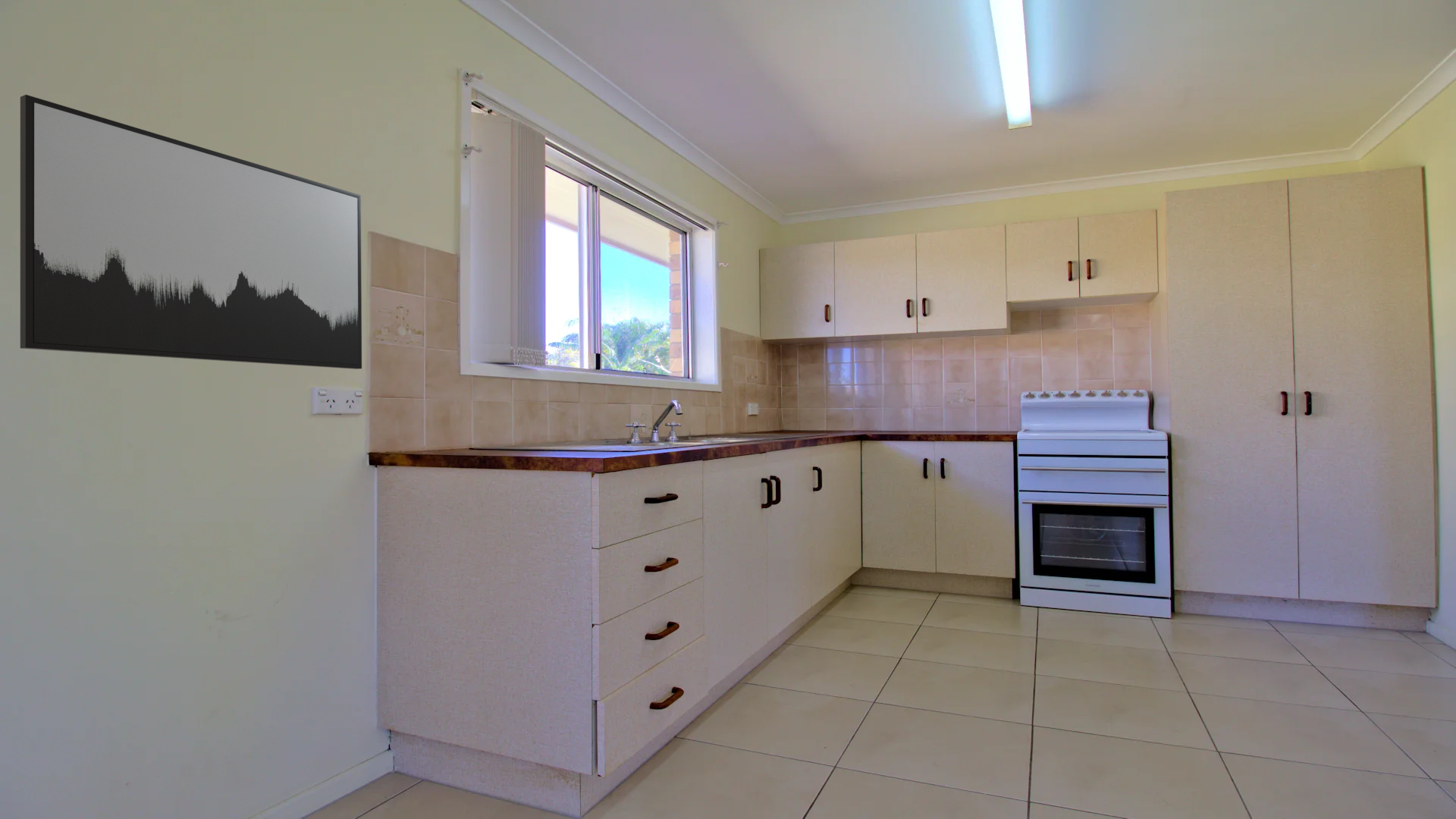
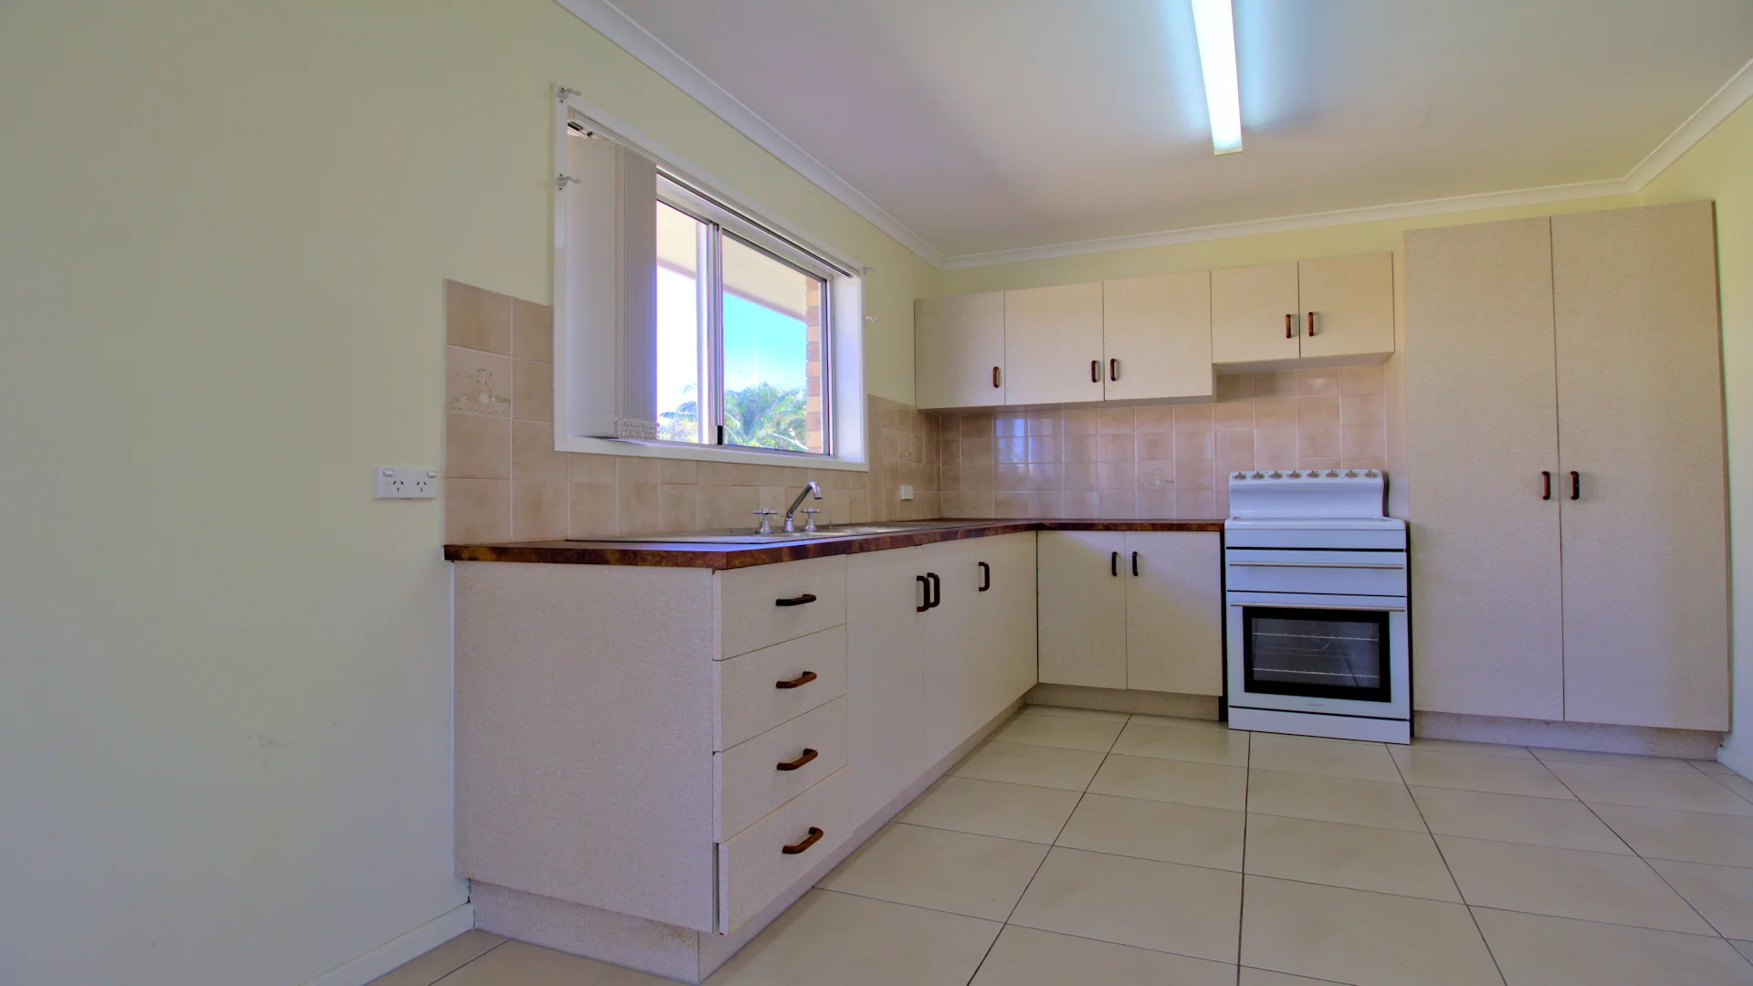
- wall art [20,94,362,370]
